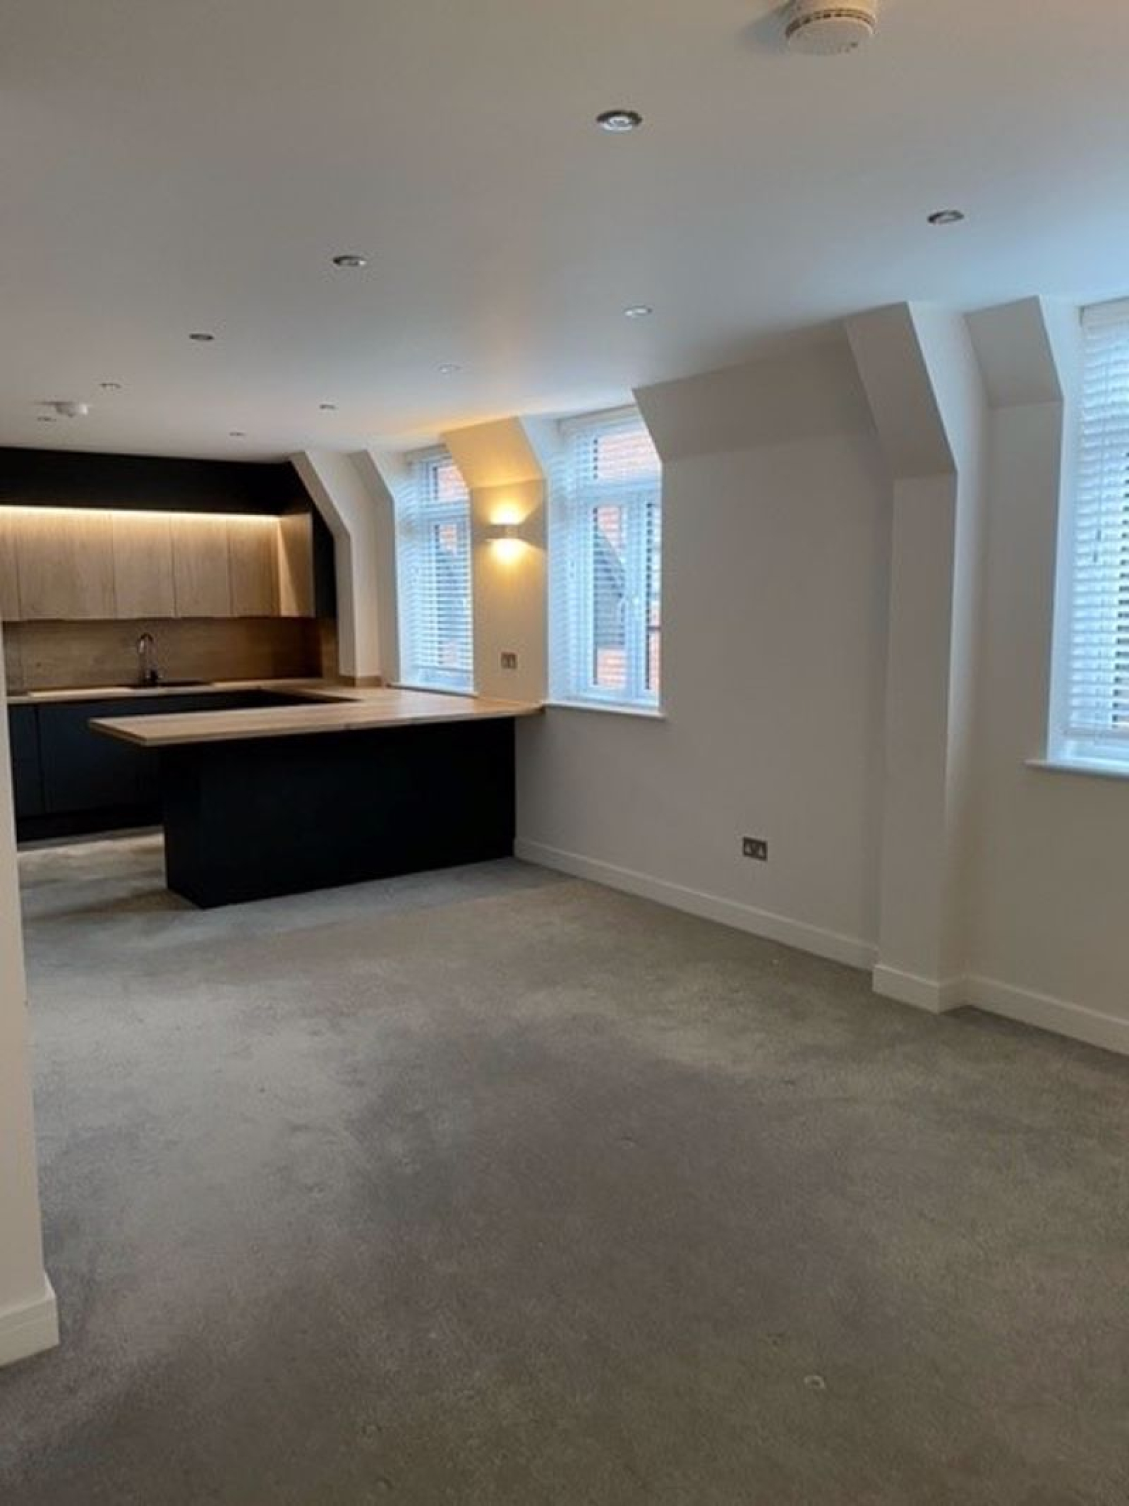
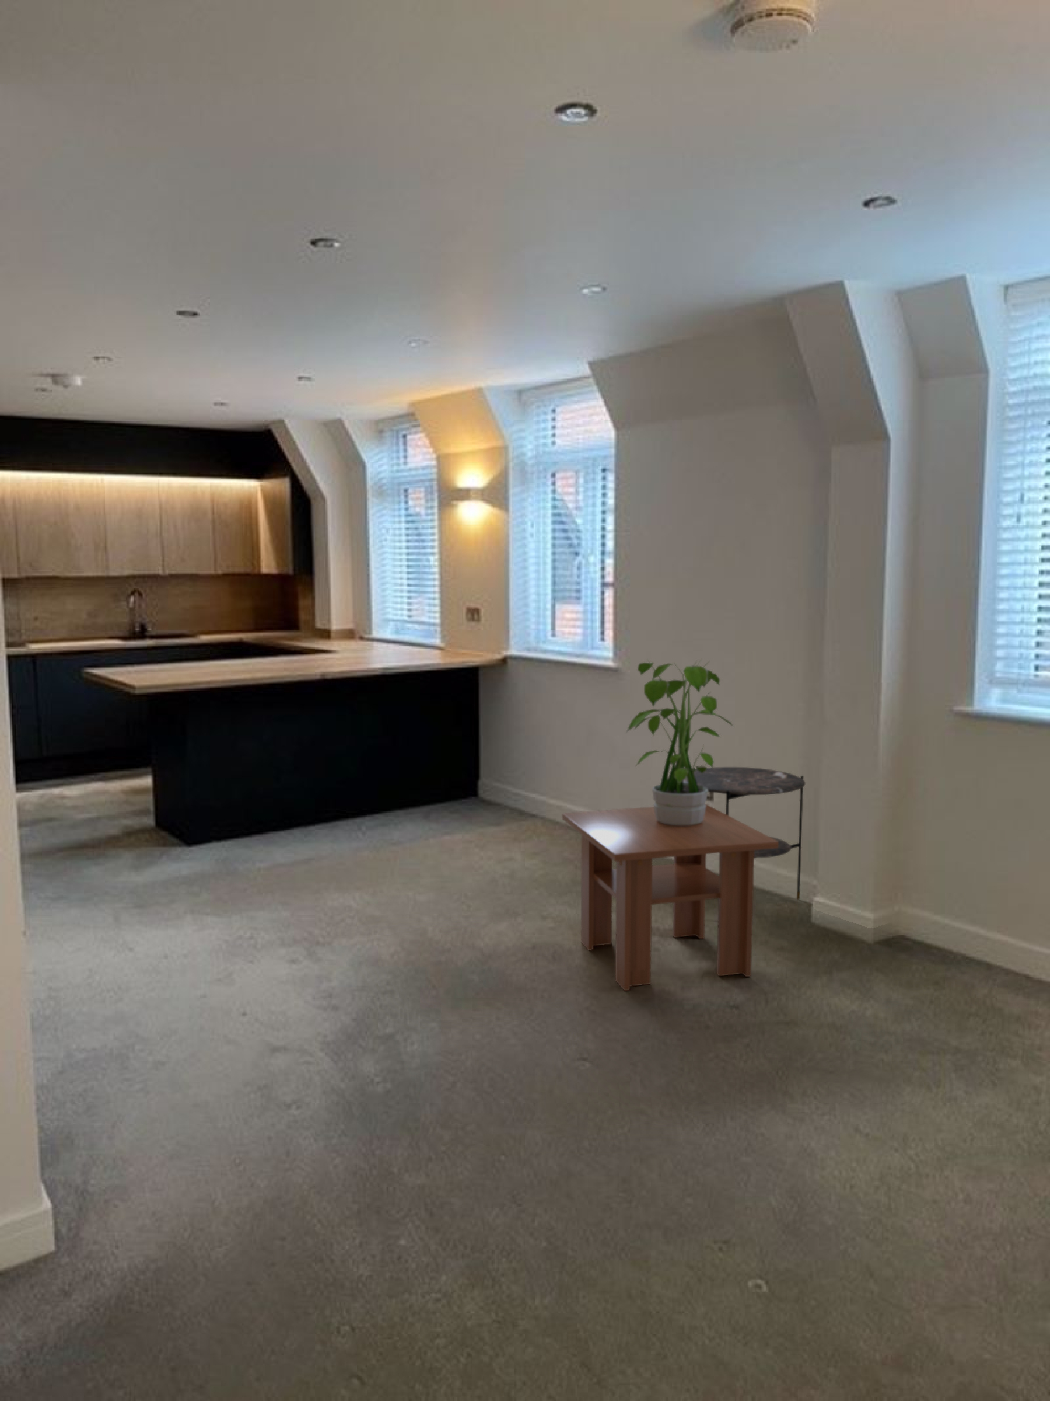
+ coffee table [561,803,779,992]
+ potted plant [624,659,735,826]
+ side table [683,767,806,900]
